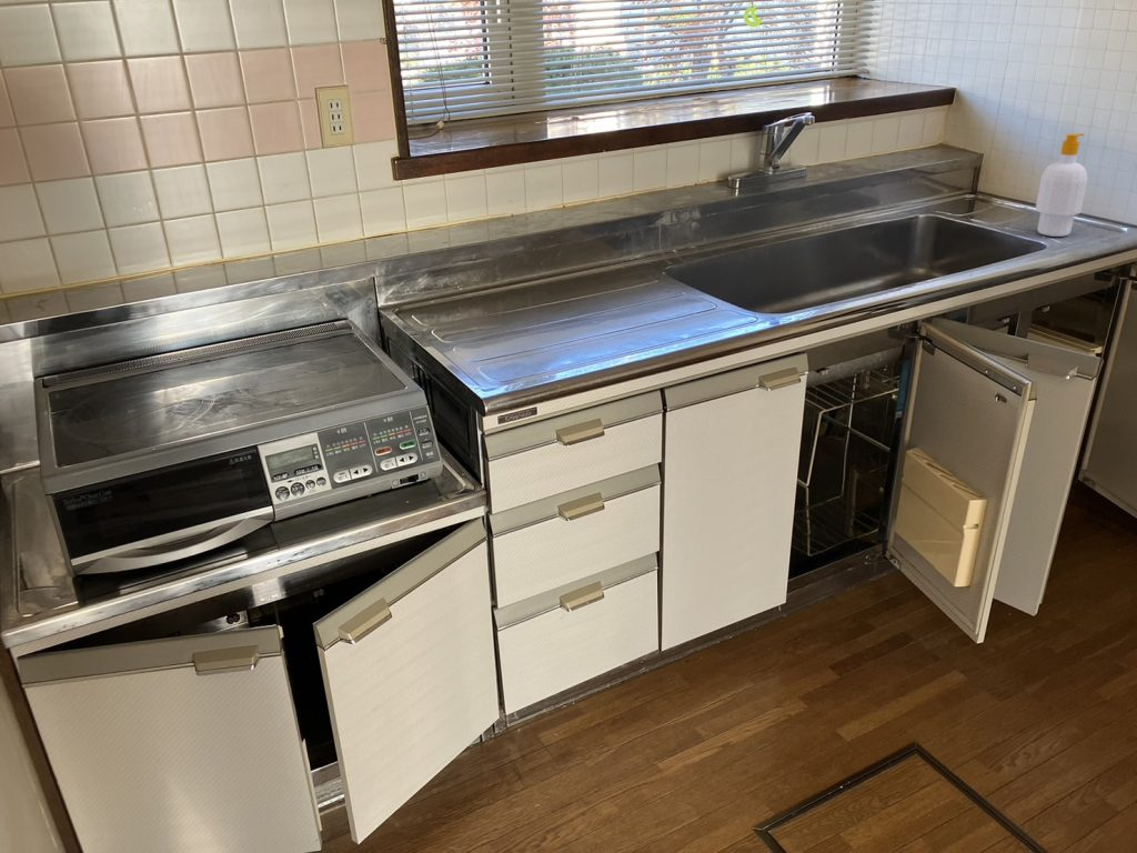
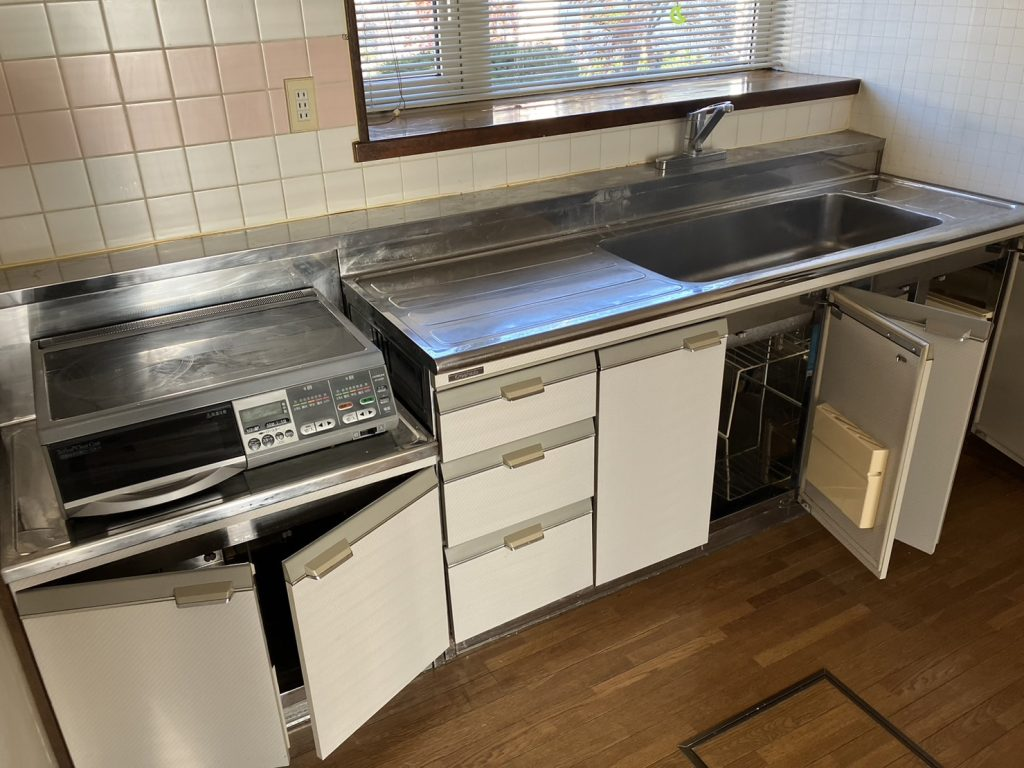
- soap bottle [1035,132,1088,238]
